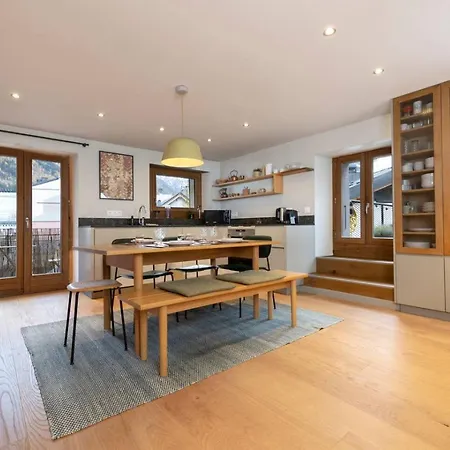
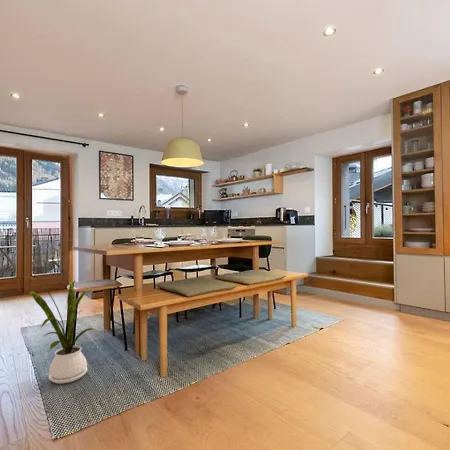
+ house plant [21,275,99,384]
